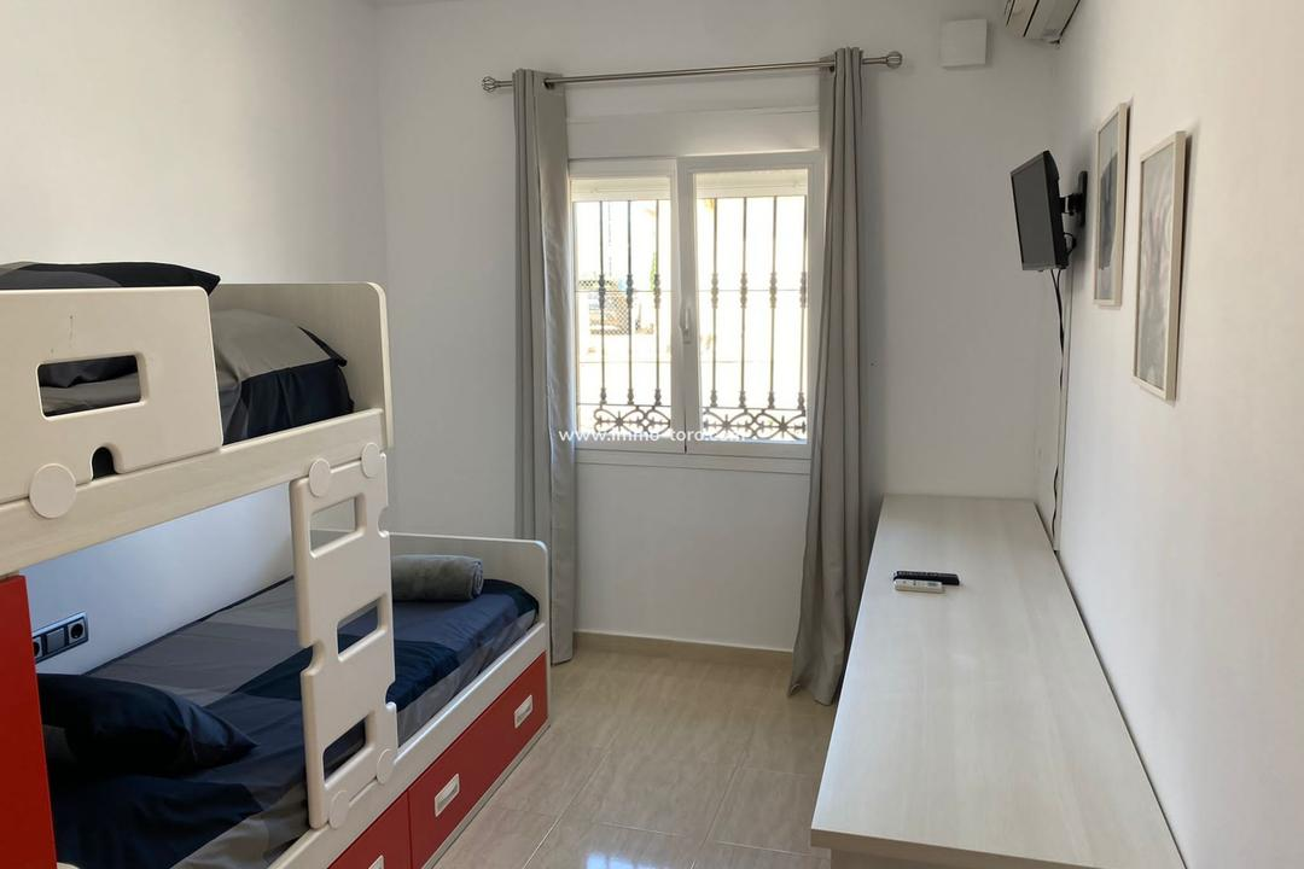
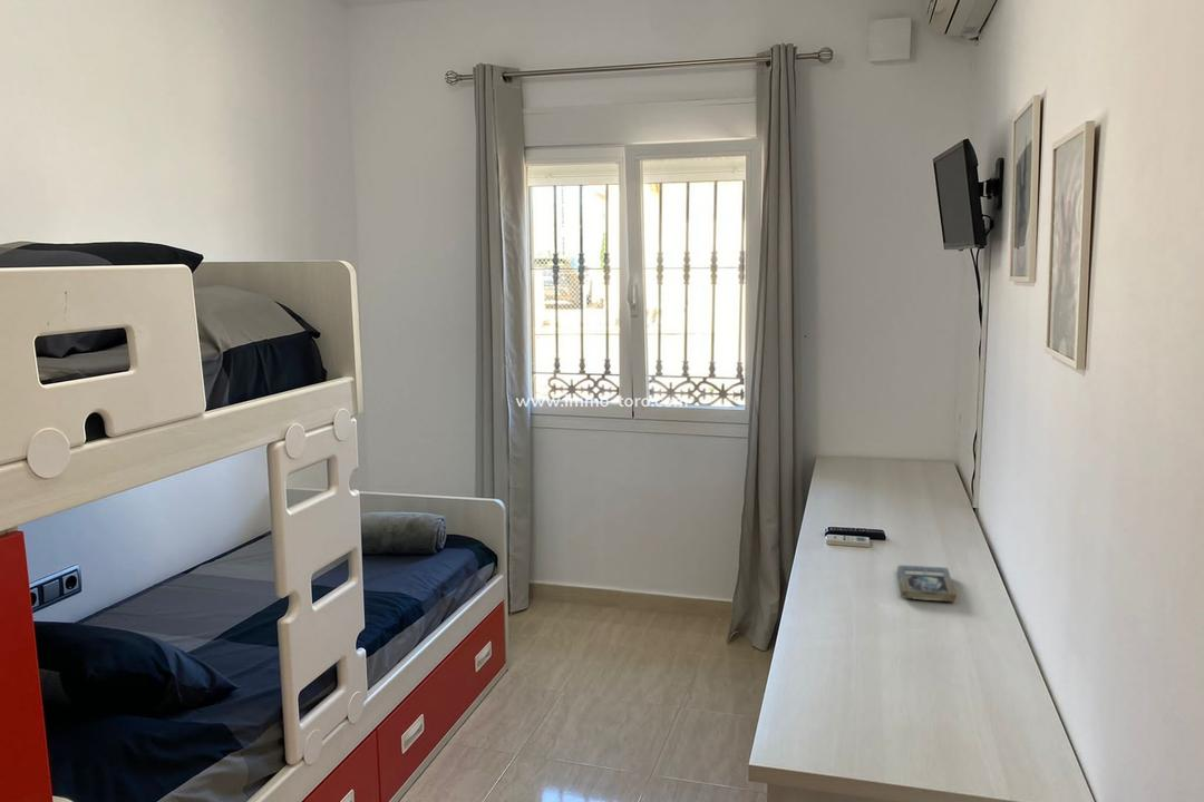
+ book [895,565,958,603]
